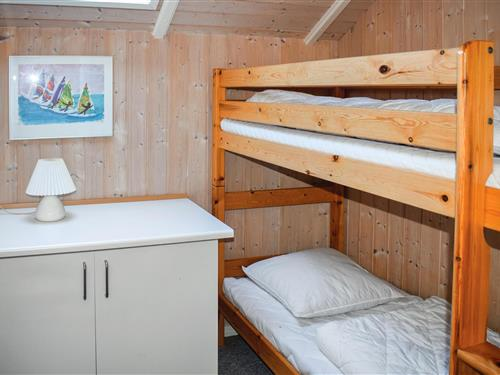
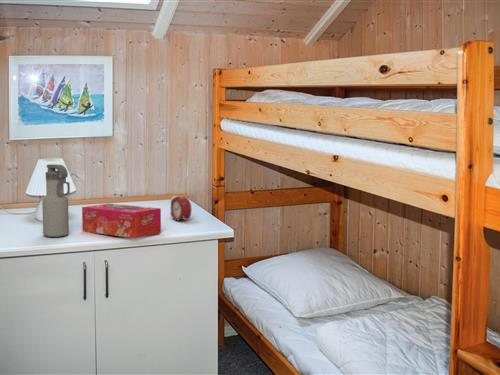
+ alarm clock [169,195,193,221]
+ tissue box [81,203,162,239]
+ water bottle [41,163,71,238]
